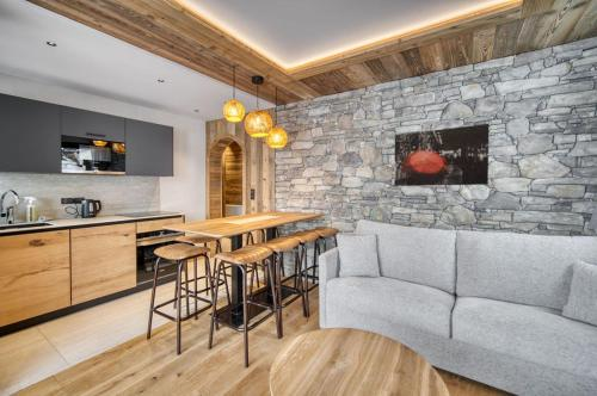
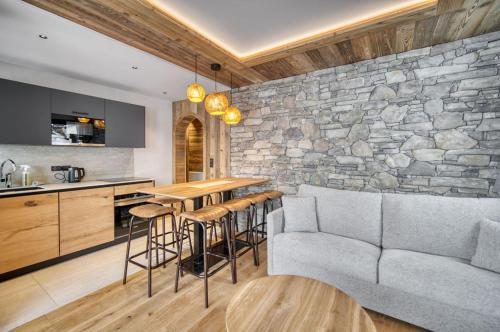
- wall art [393,123,490,187]
